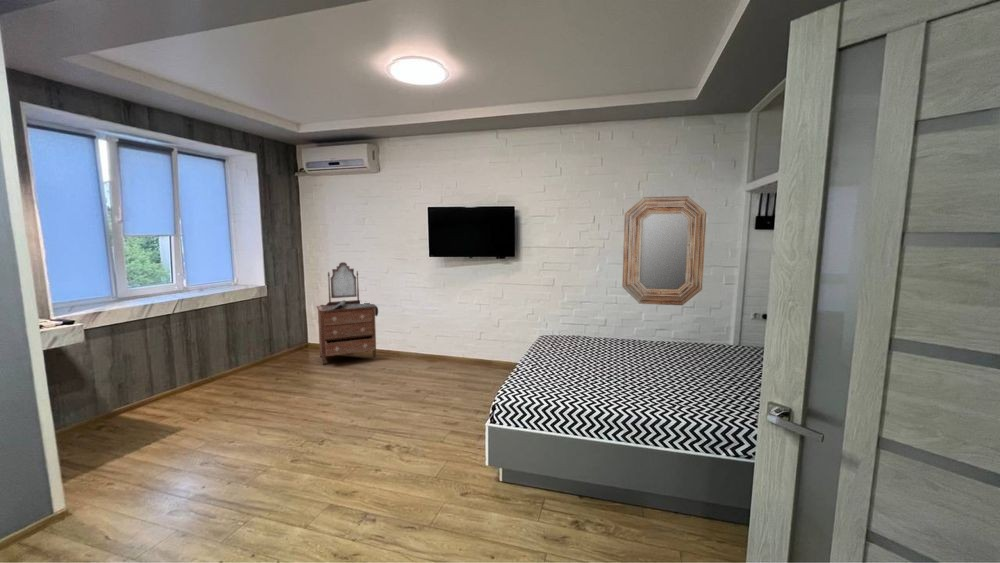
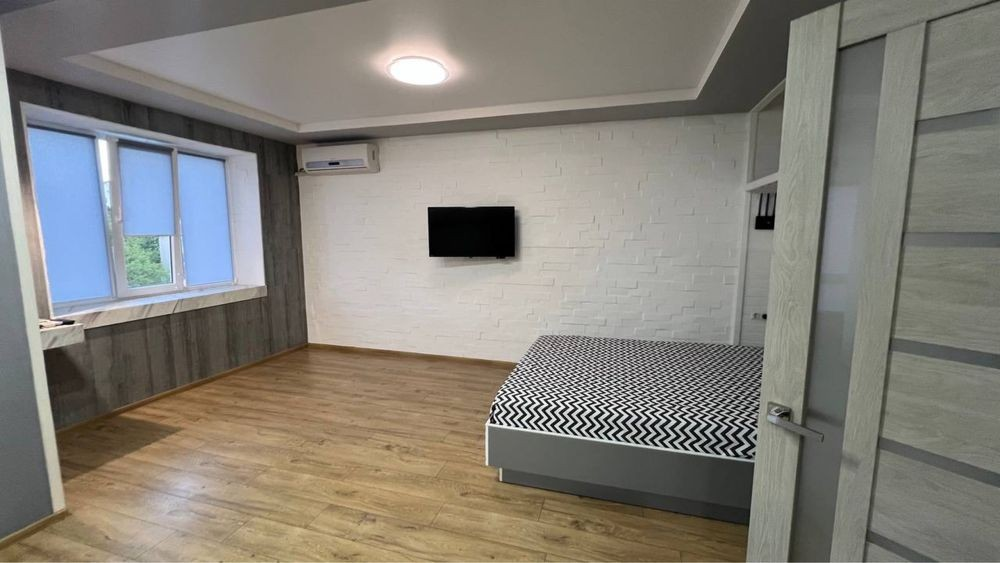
- home mirror [621,195,707,306]
- dresser [315,261,379,365]
